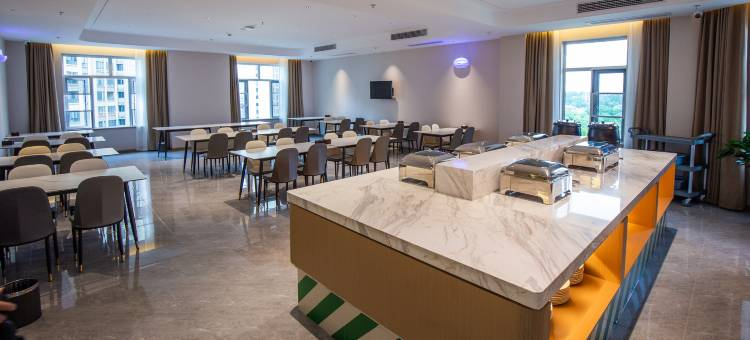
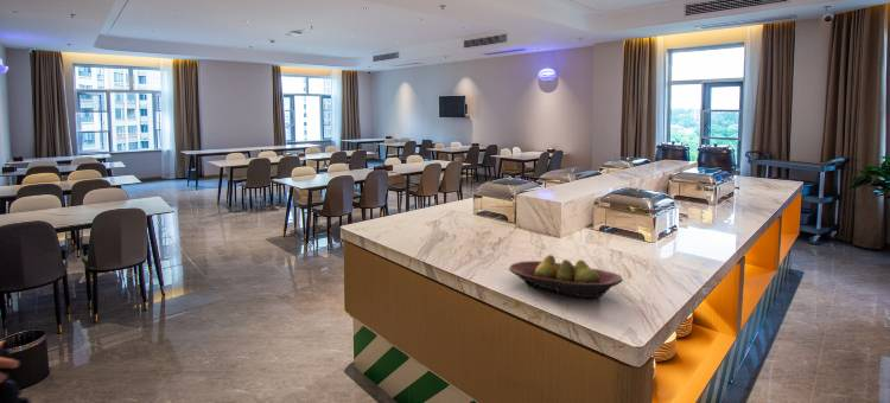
+ fruit bowl [508,254,624,299]
